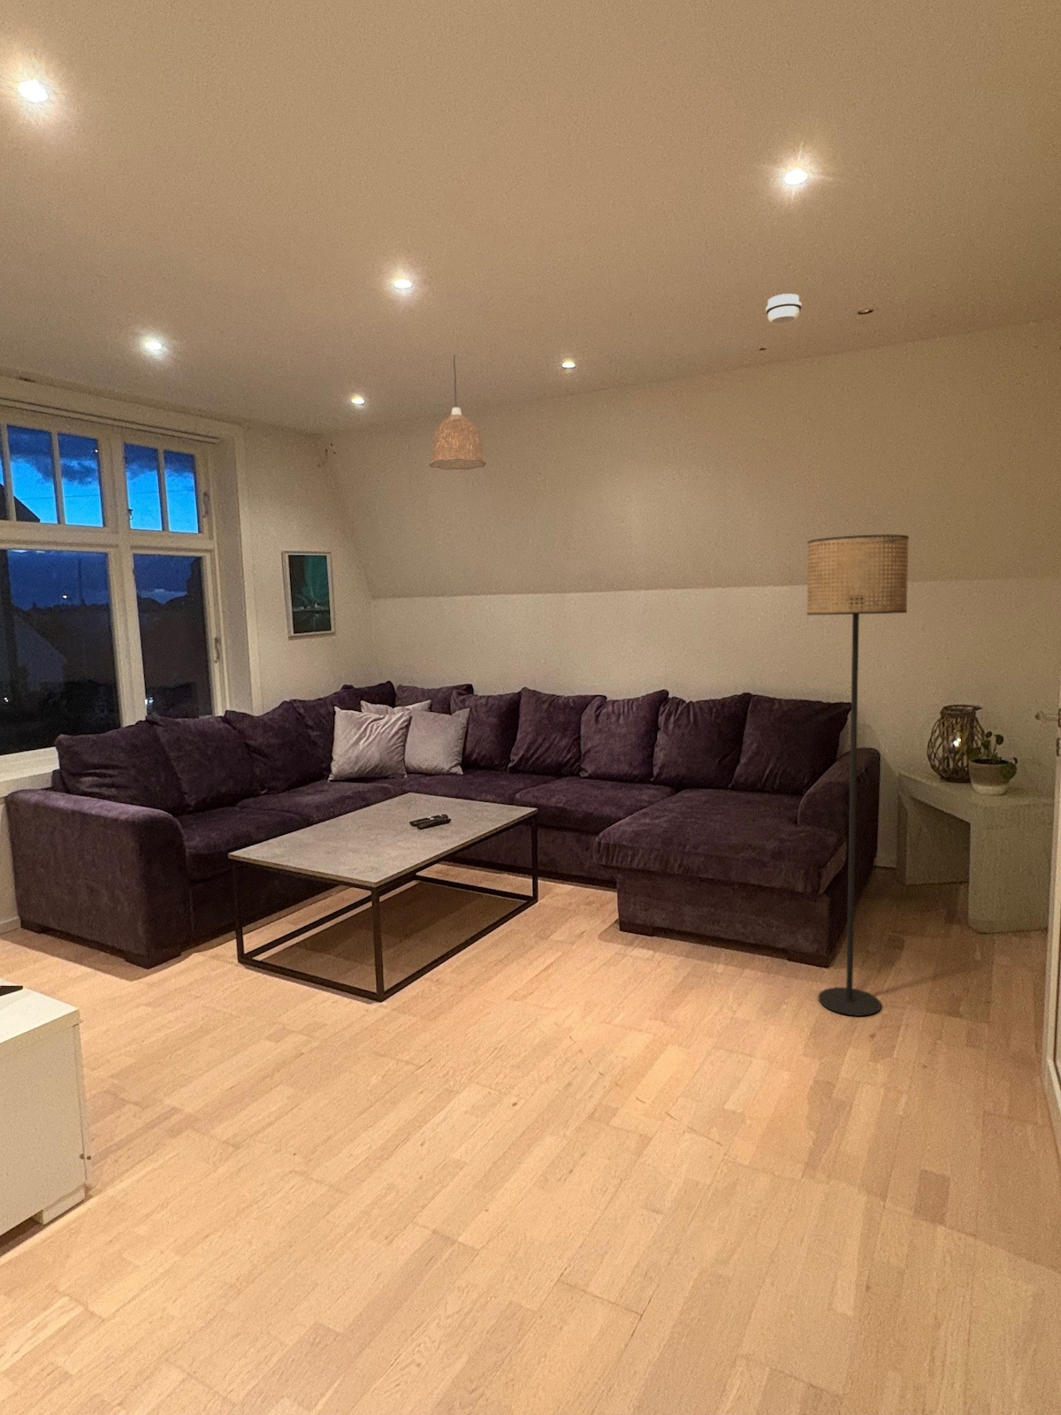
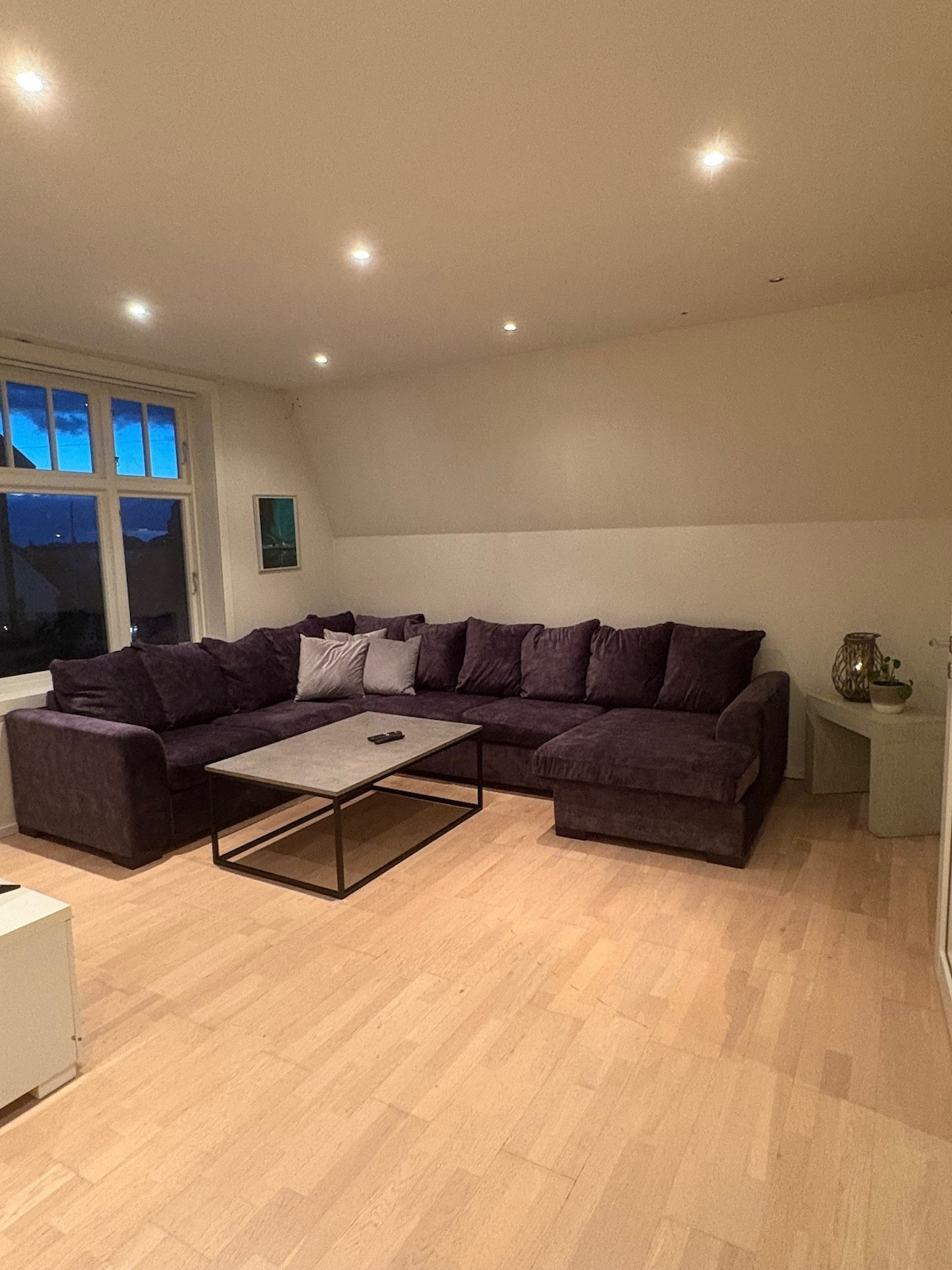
- floor lamp [806,534,909,1017]
- pendant lamp [429,354,487,470]
- smoke detector [765,293,802,325]
